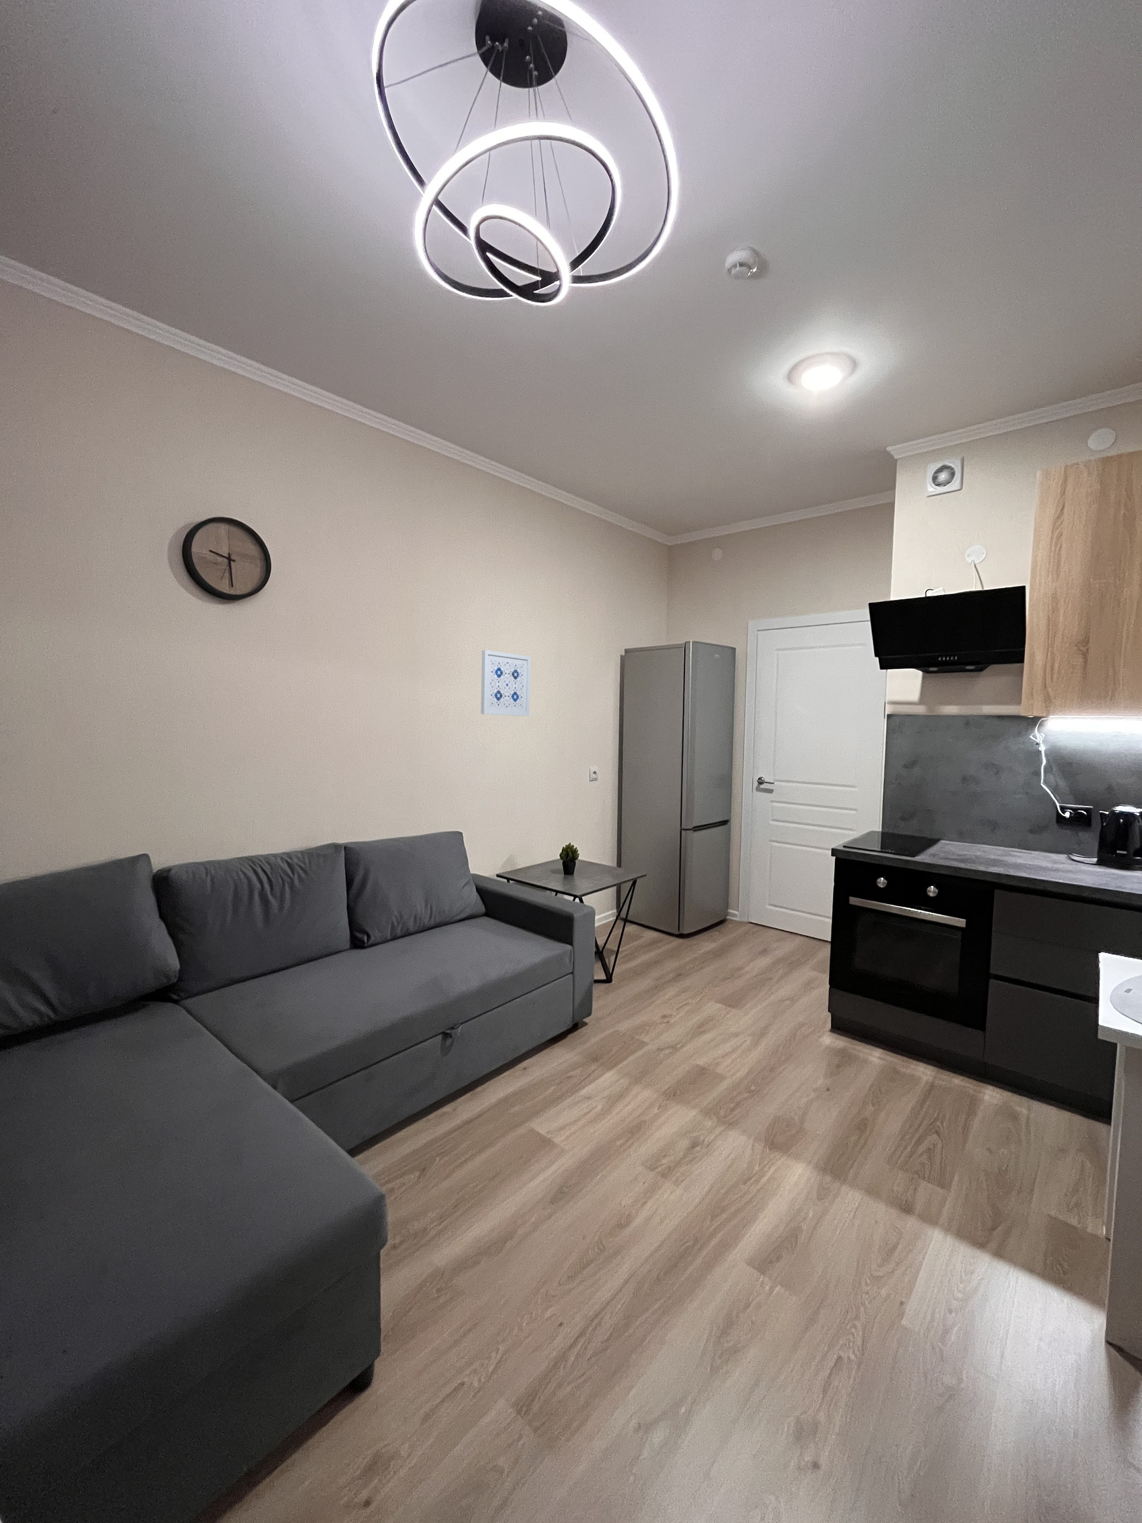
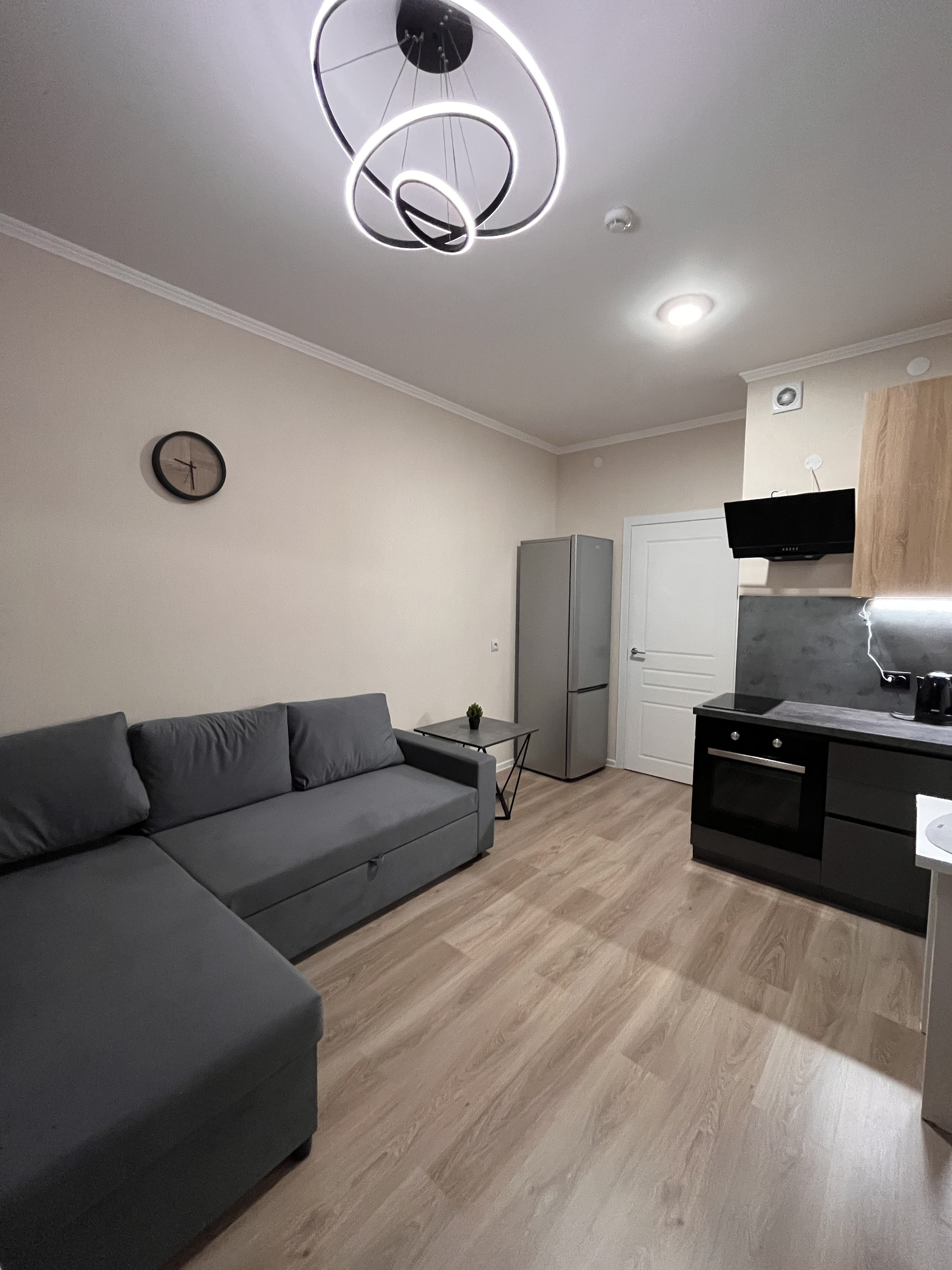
- wall art [481,650,531,717]
